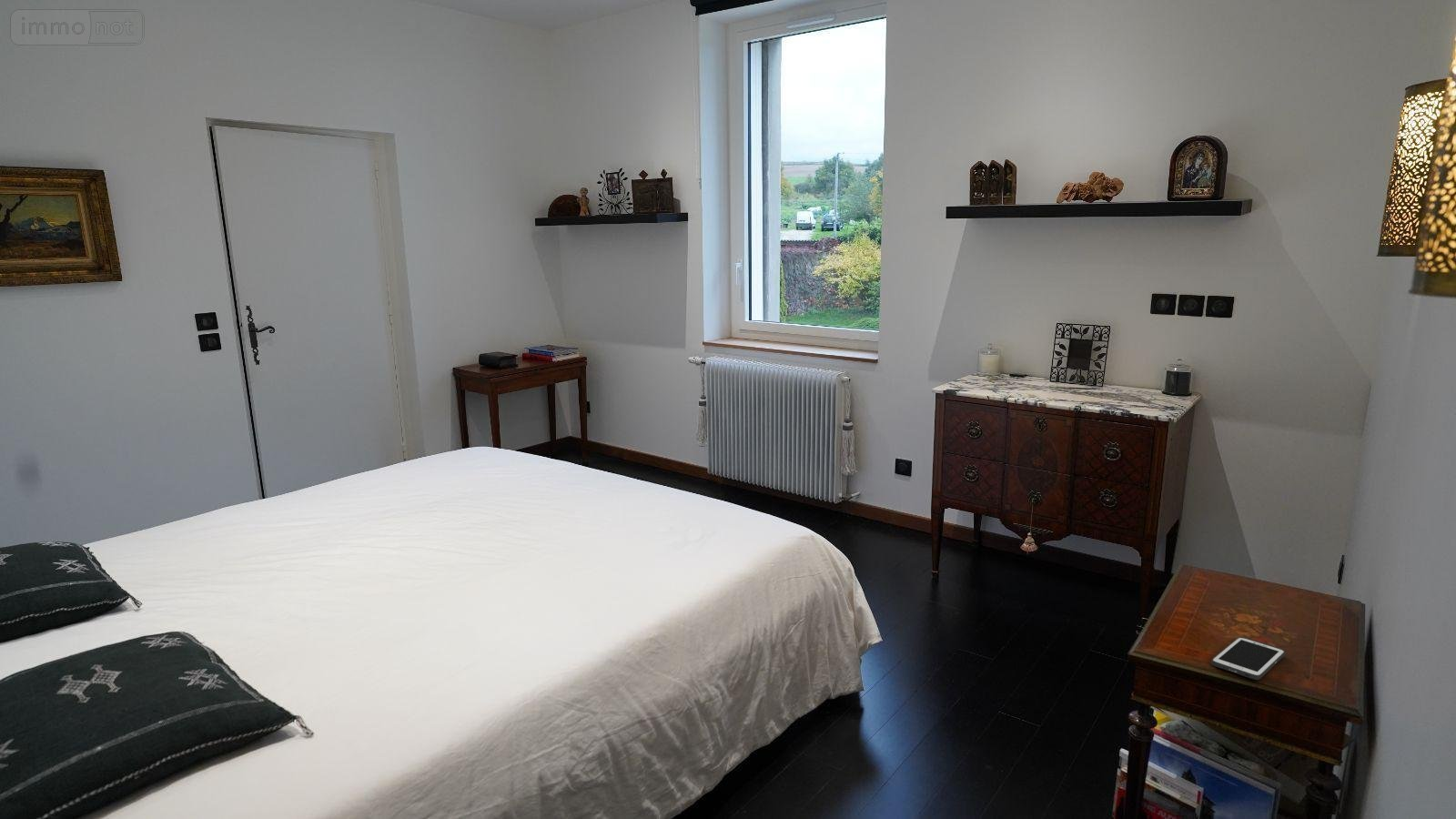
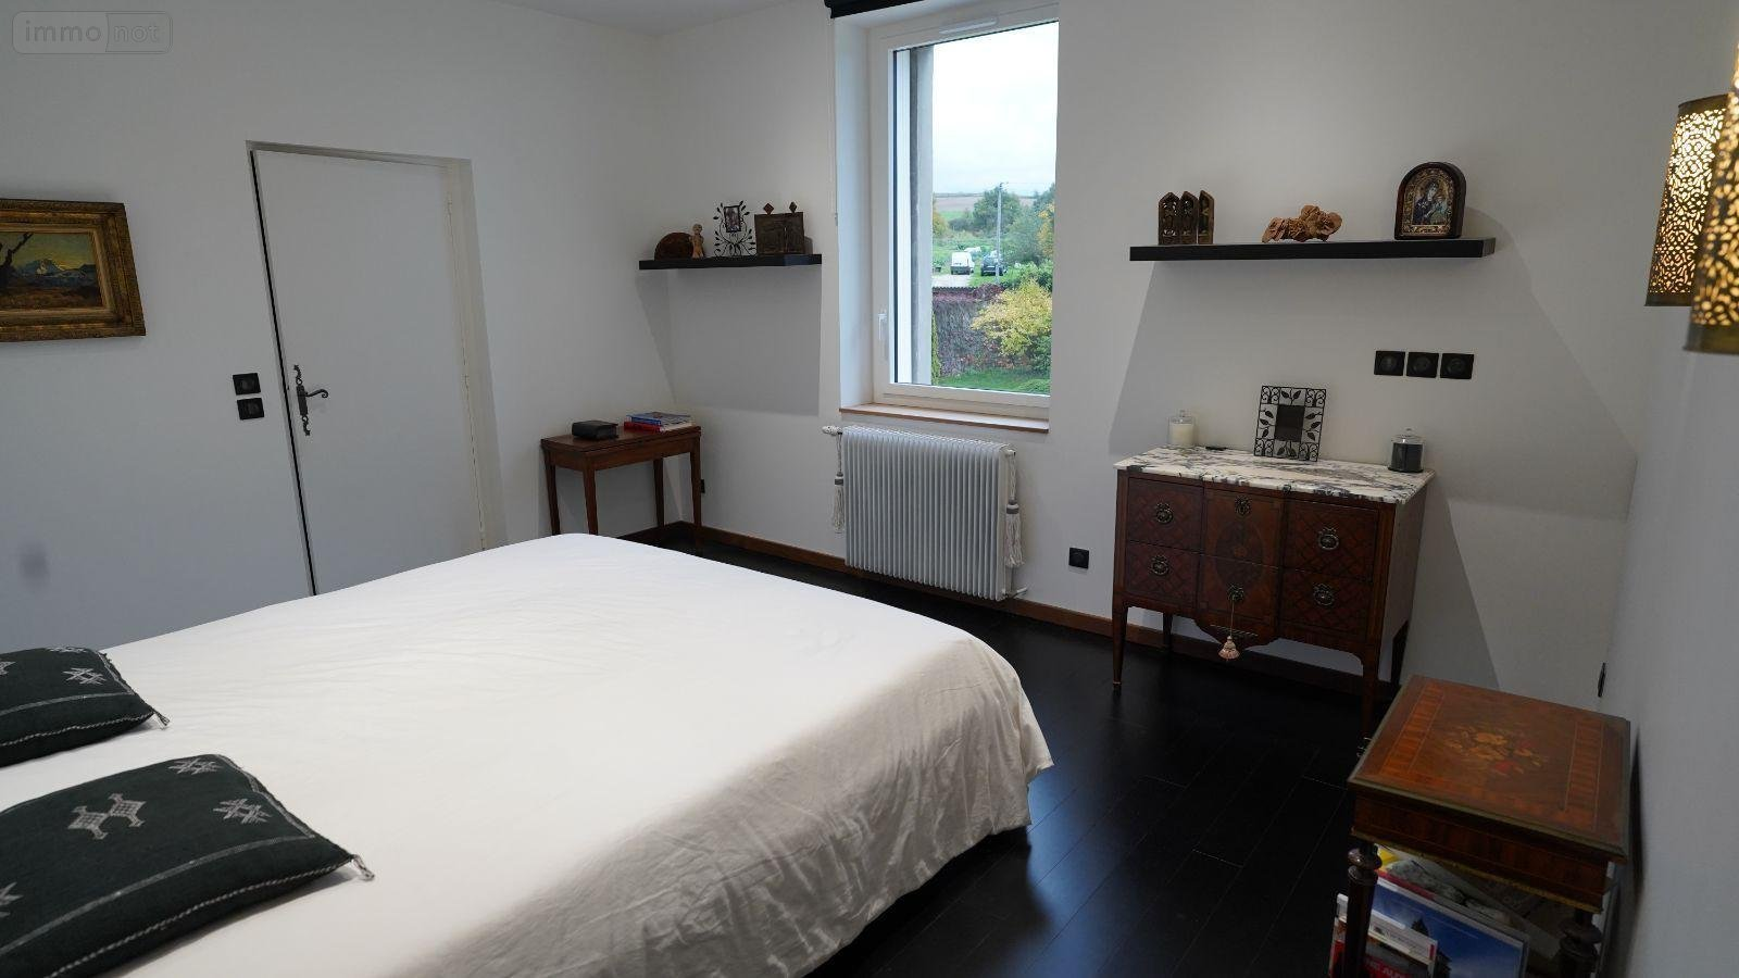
- cell phone [1210,636,1286,681]
